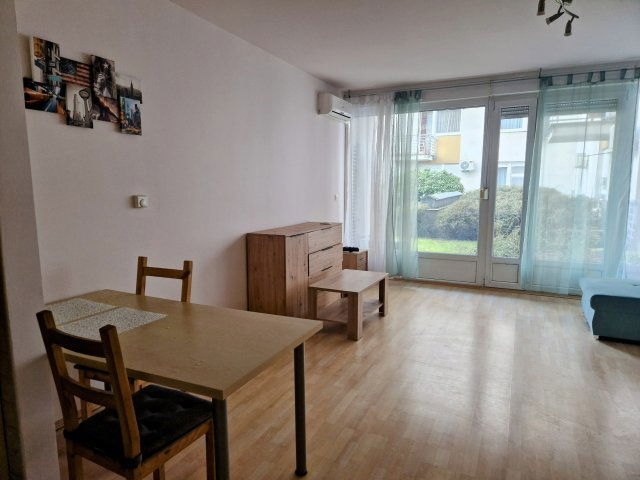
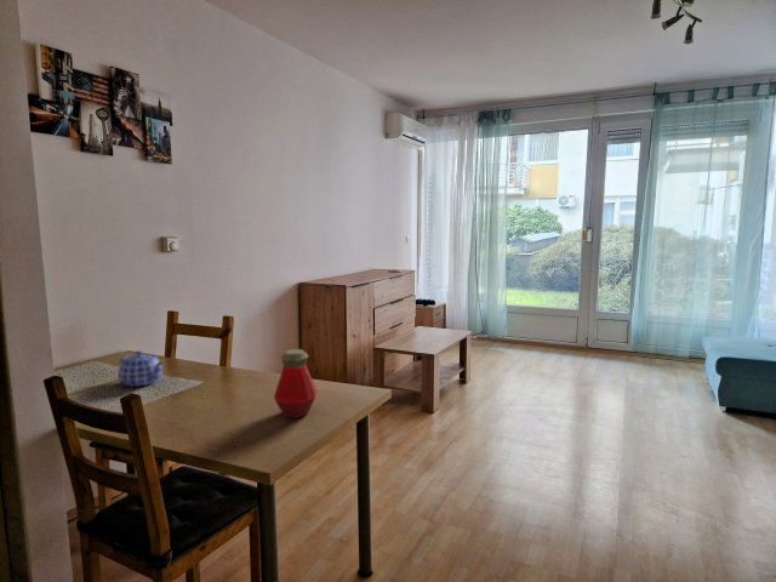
+ bottle [273,348,319,420]
+ teapot [116,349,164,388]
